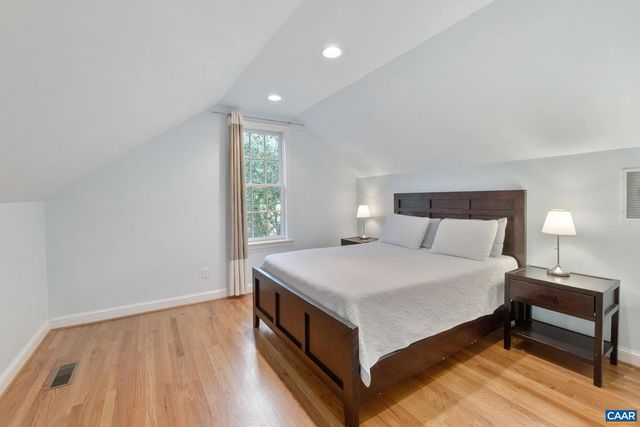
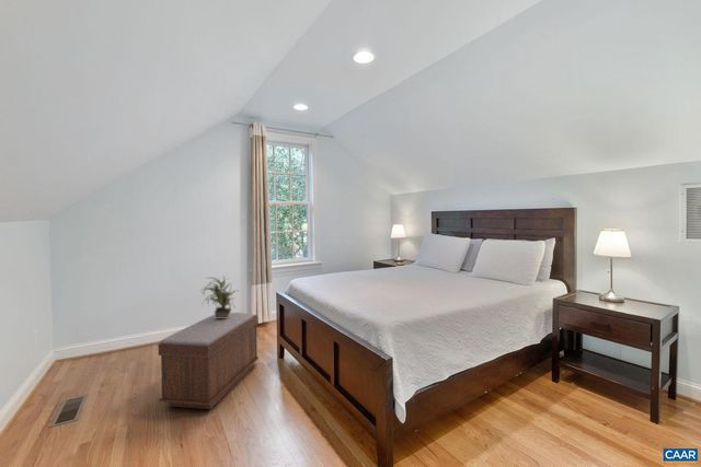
+ potted plant [200,275,238,318]
+ bench [158,312,260,410]
